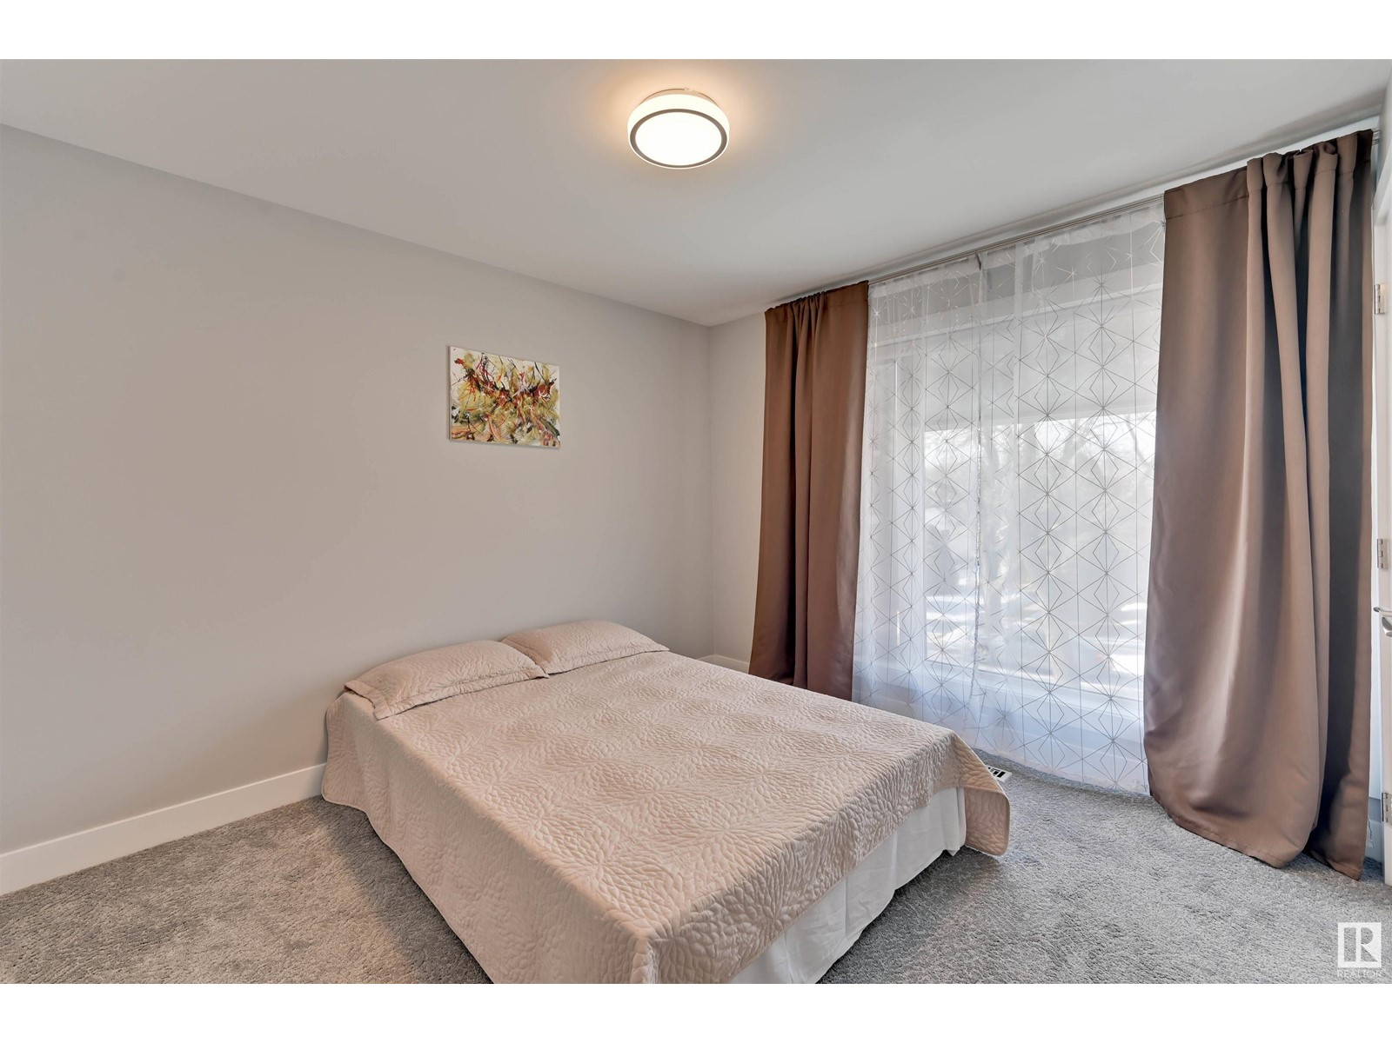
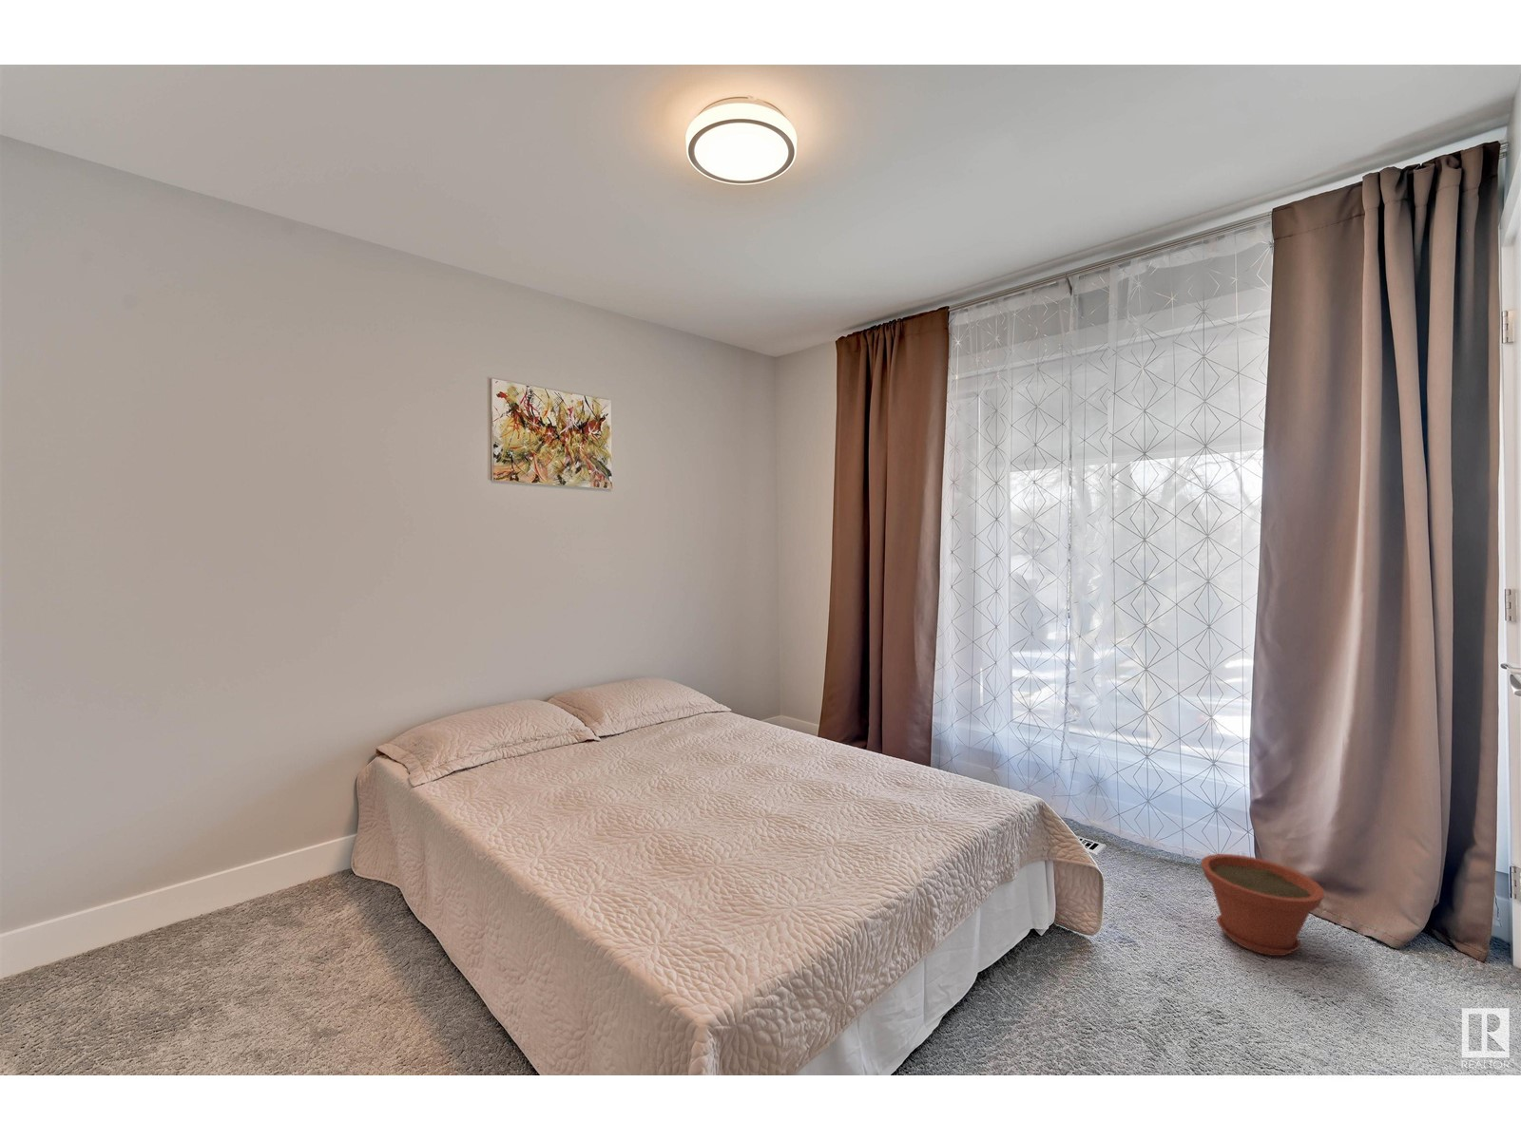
+ plant pot [1200,853,1325,957]
